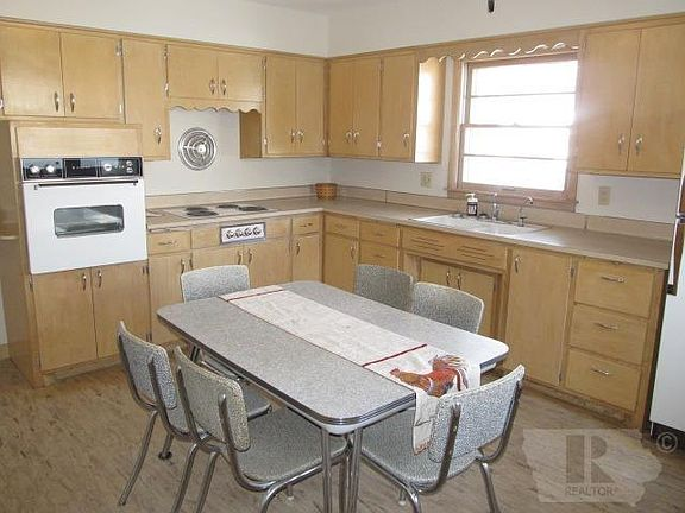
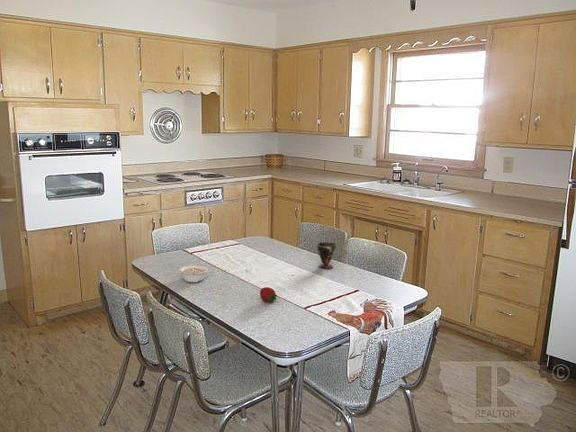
+ fruit [259,286,278,305]
+ legume [179,264,209,283]
+ cup [315,241,337,269]
